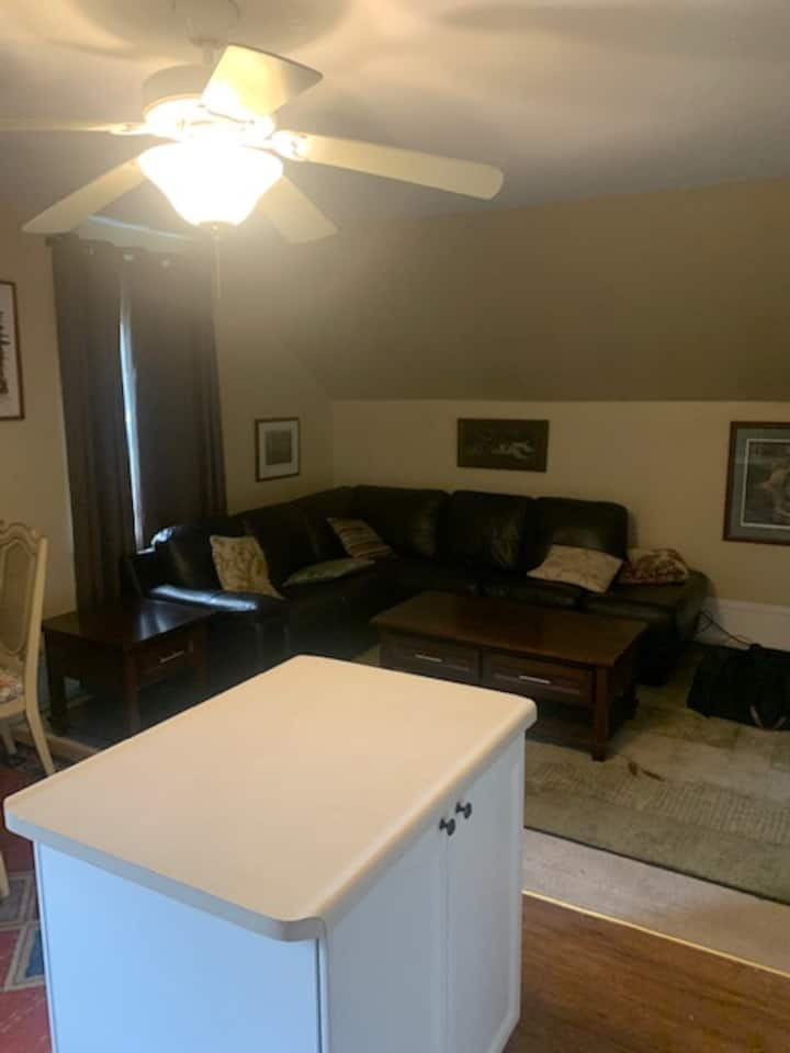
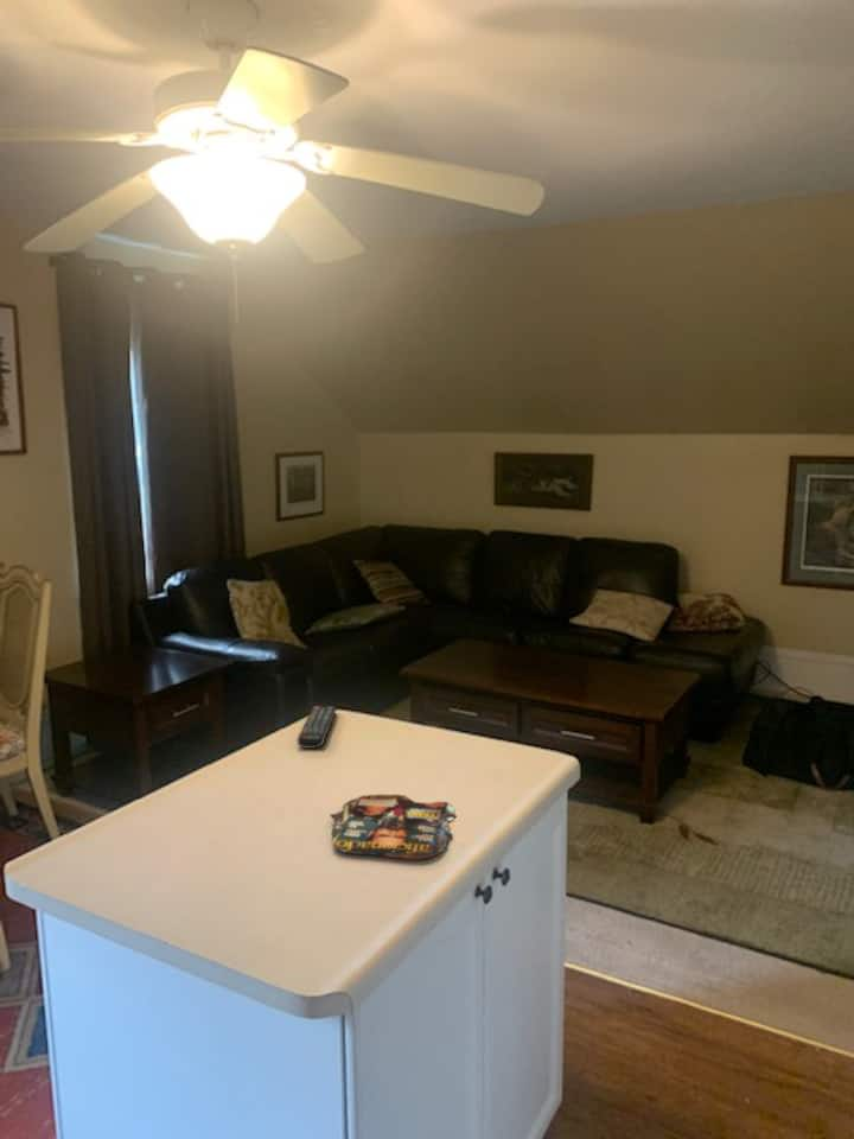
+ remote control [297,705,338,750]
+ magazine [329,794,457,860]
